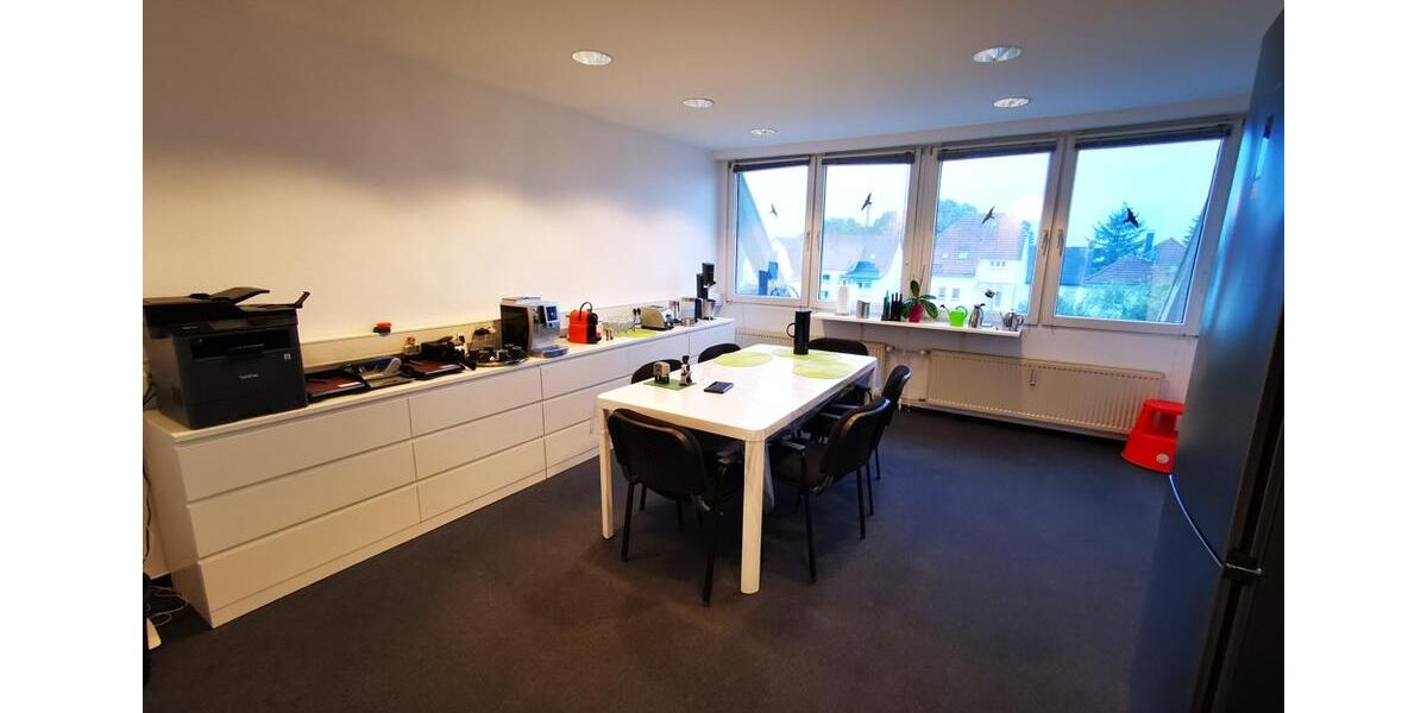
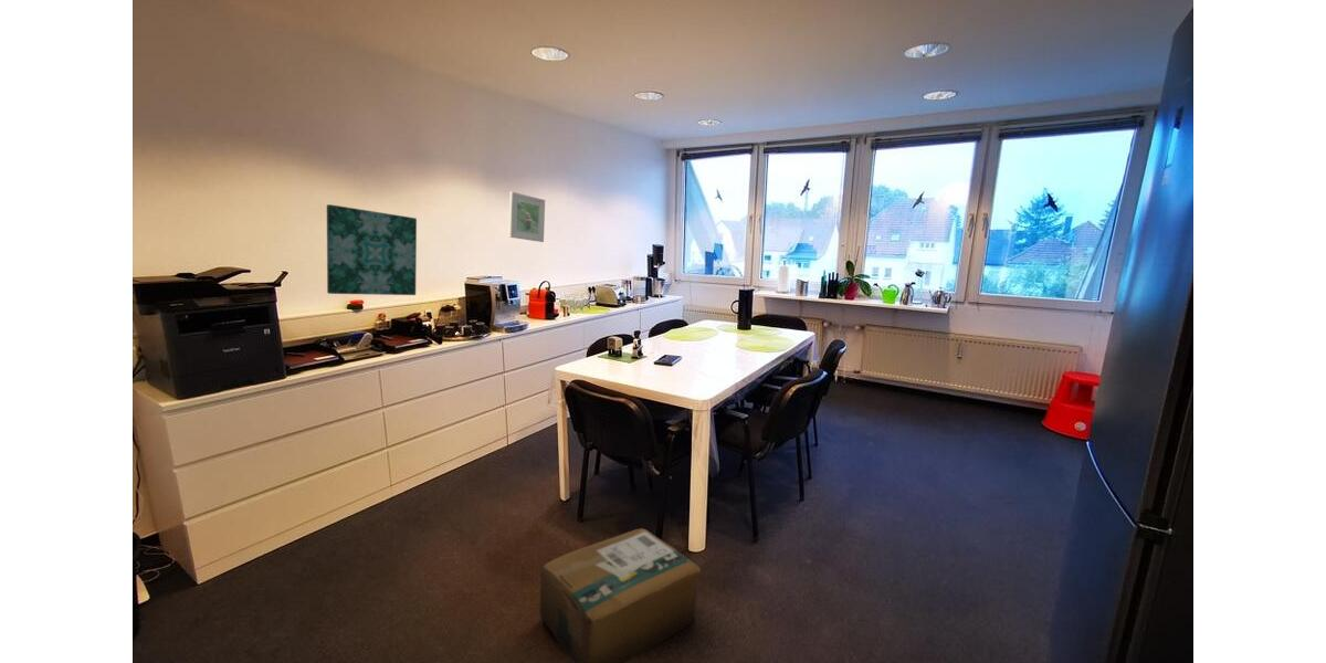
+ wall art [326,203,418,296]
+ cardboard box [539,528,702,663]
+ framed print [507,191,546,243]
